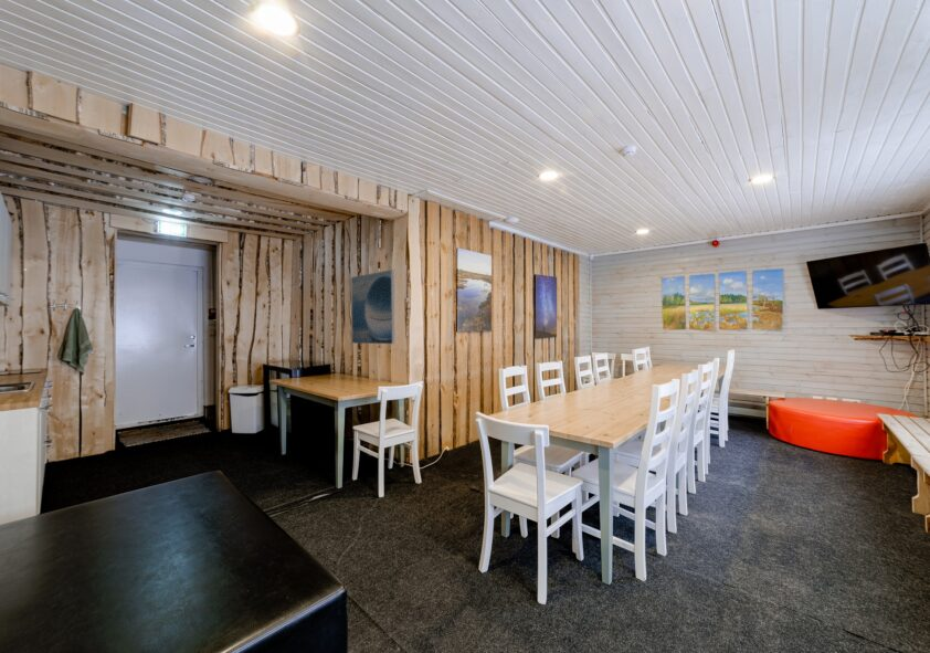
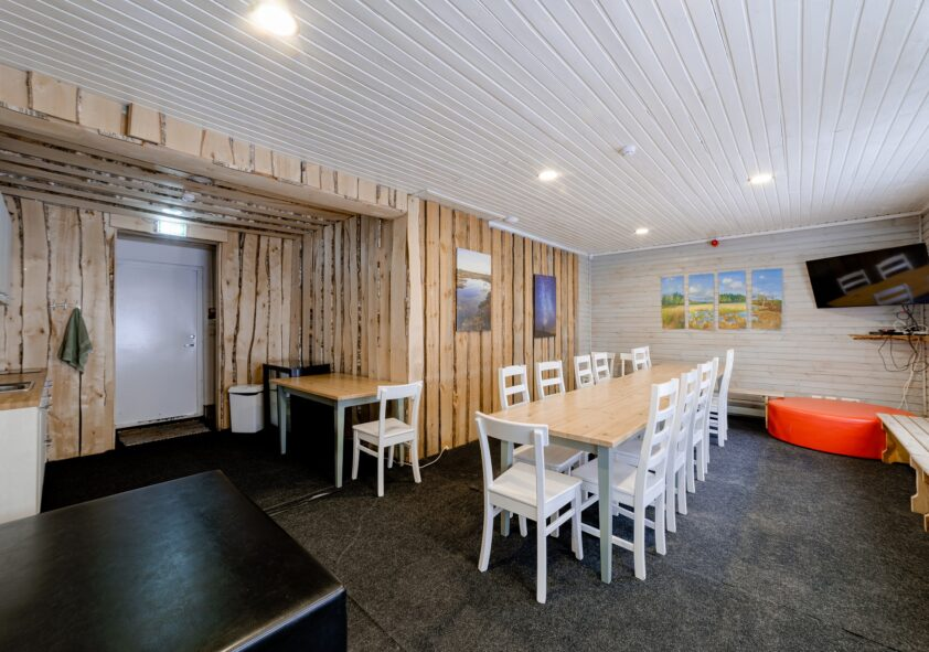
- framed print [350,268,395,345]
